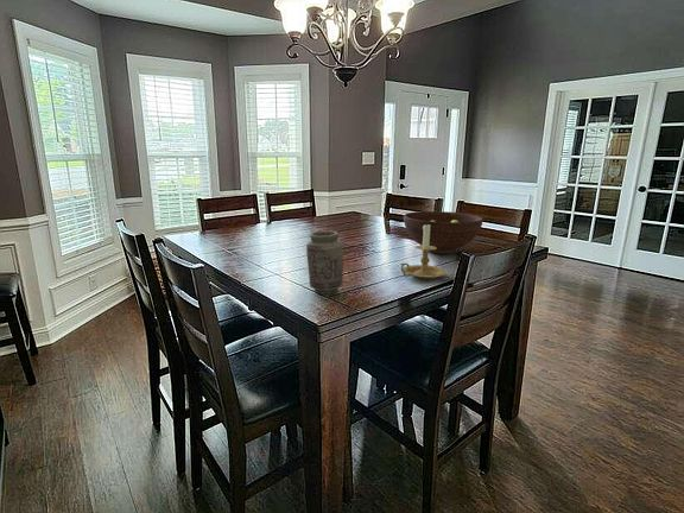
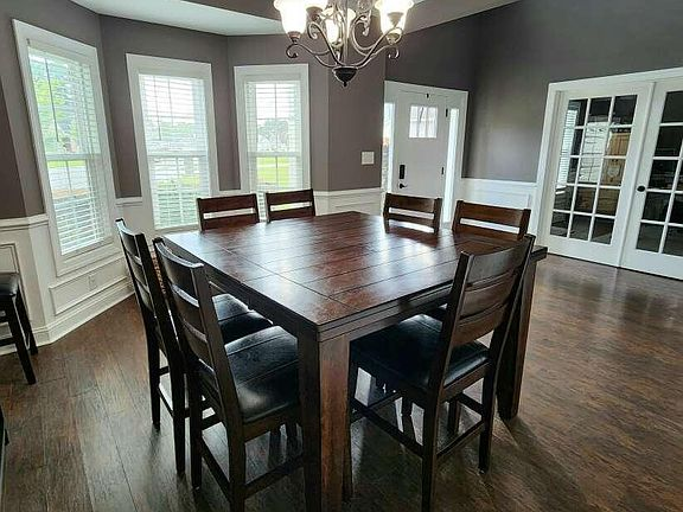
- fruit bowl [403,210,484,255]
- vase [305,229,344,296]
- candle holder [400,223,448,280]
